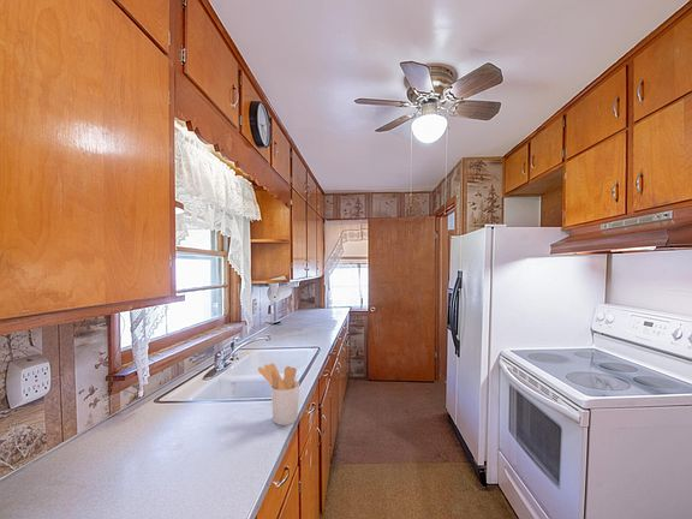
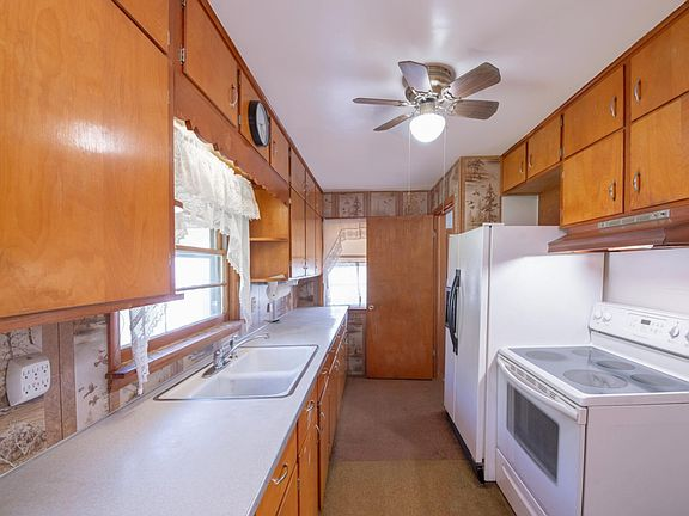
- utensil holder [257,362,300,426]
